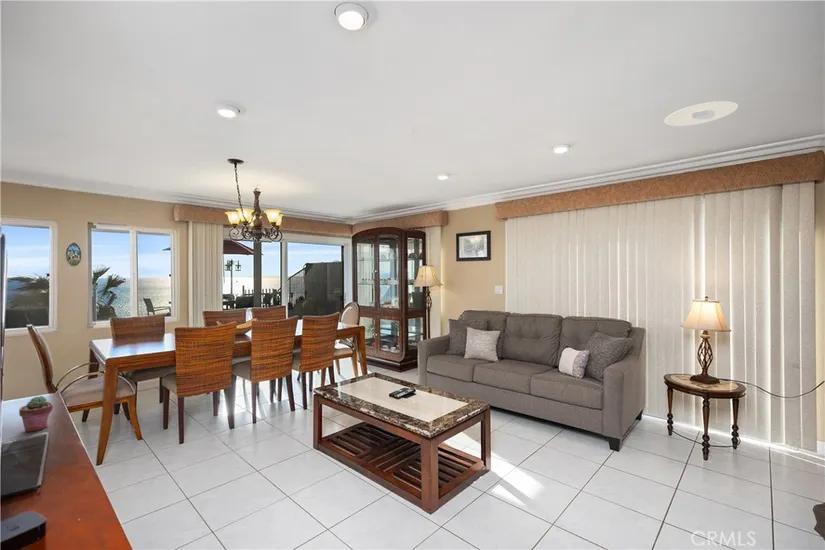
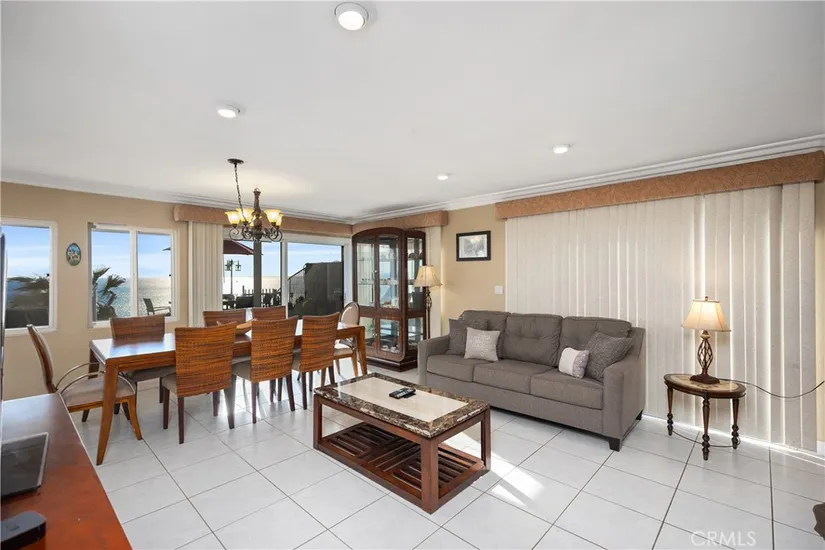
- recessed light [664,100,739,127]
- potted succulent [18,395,54,433]
